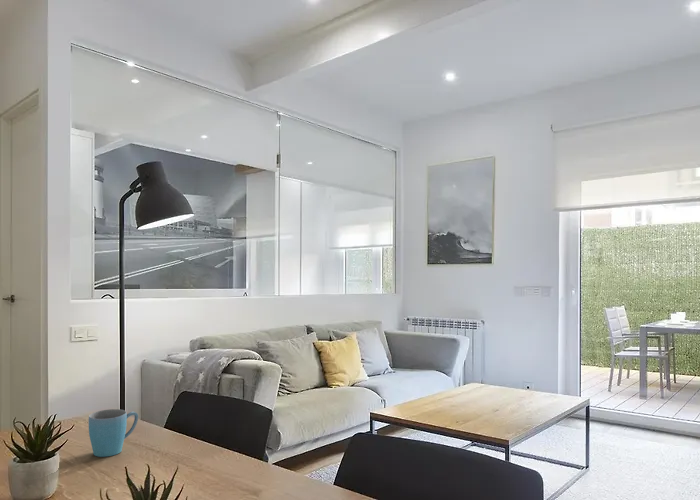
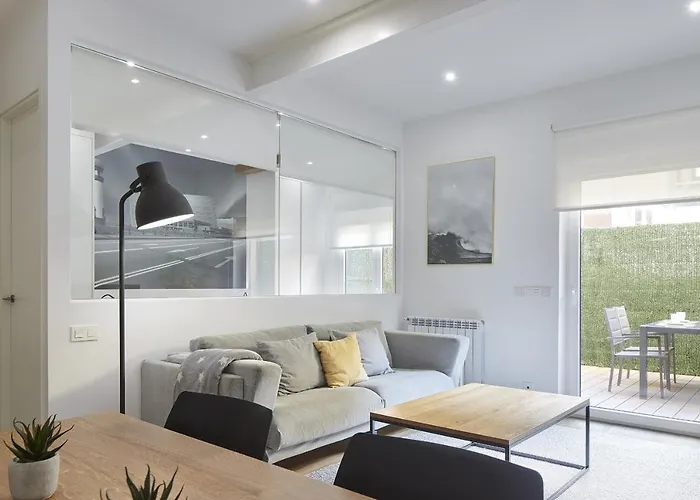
- mug [88,408,139,458]
